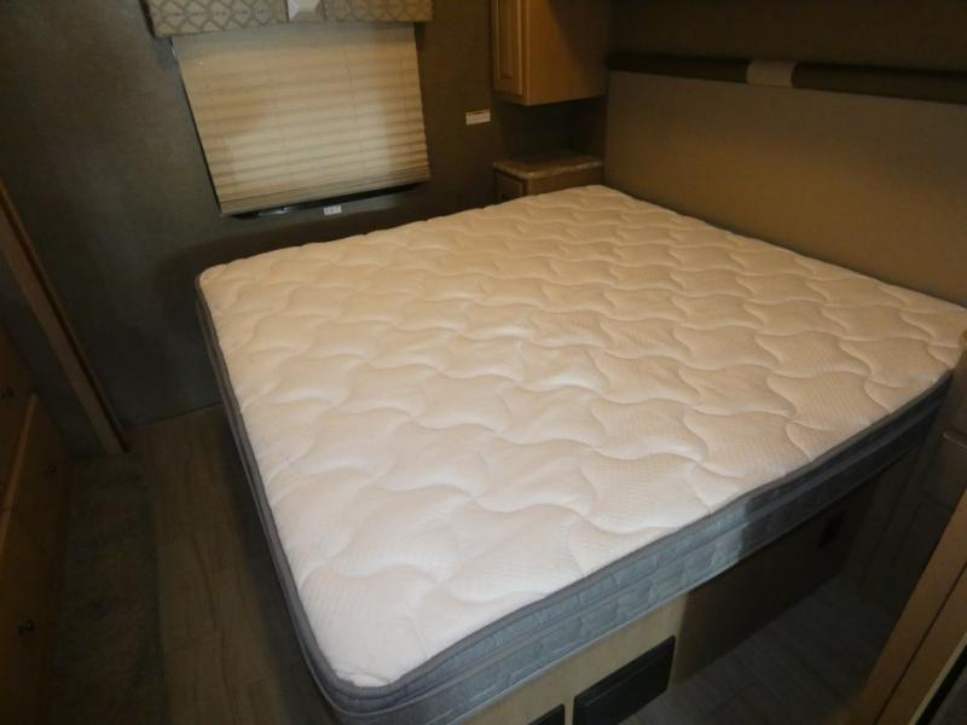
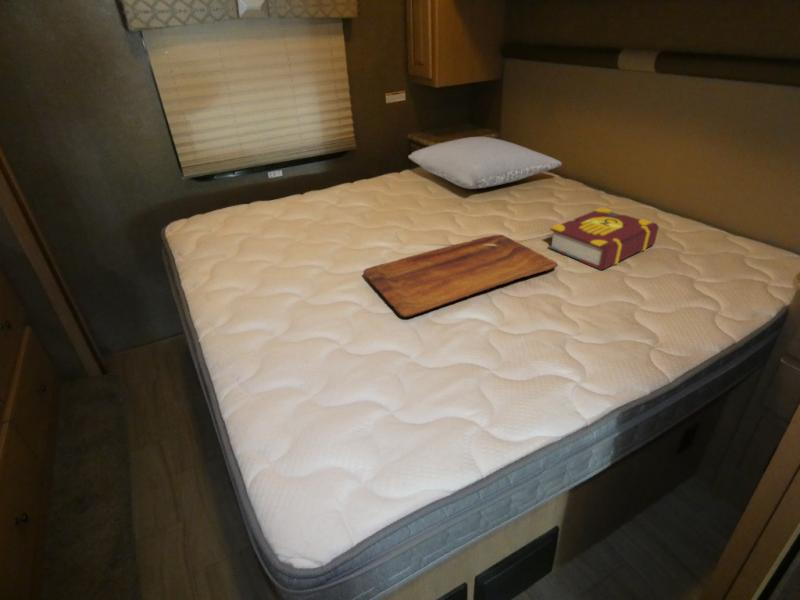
+ book [547,206,660,271]
+ pillow [407,136,563,190]
+ tray [362,234,559,318]
